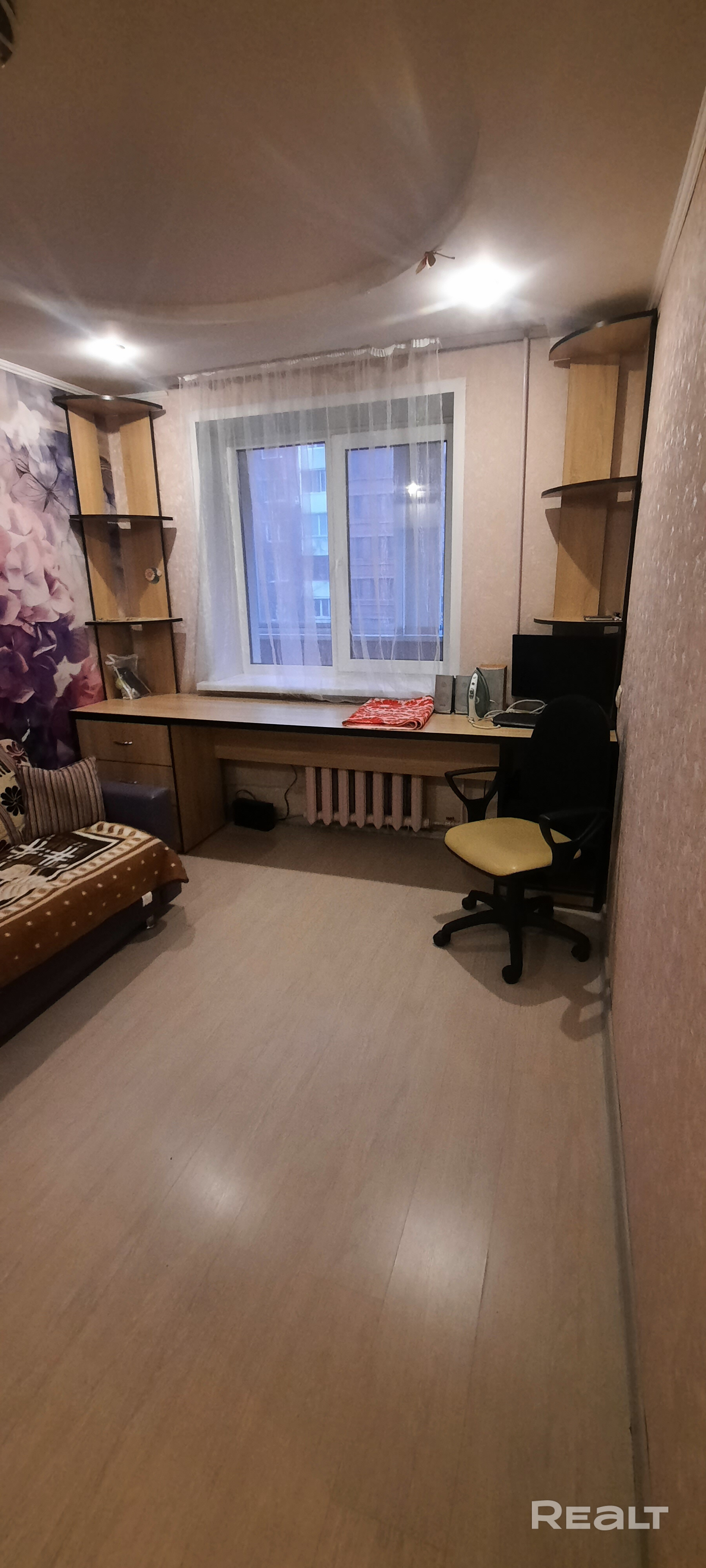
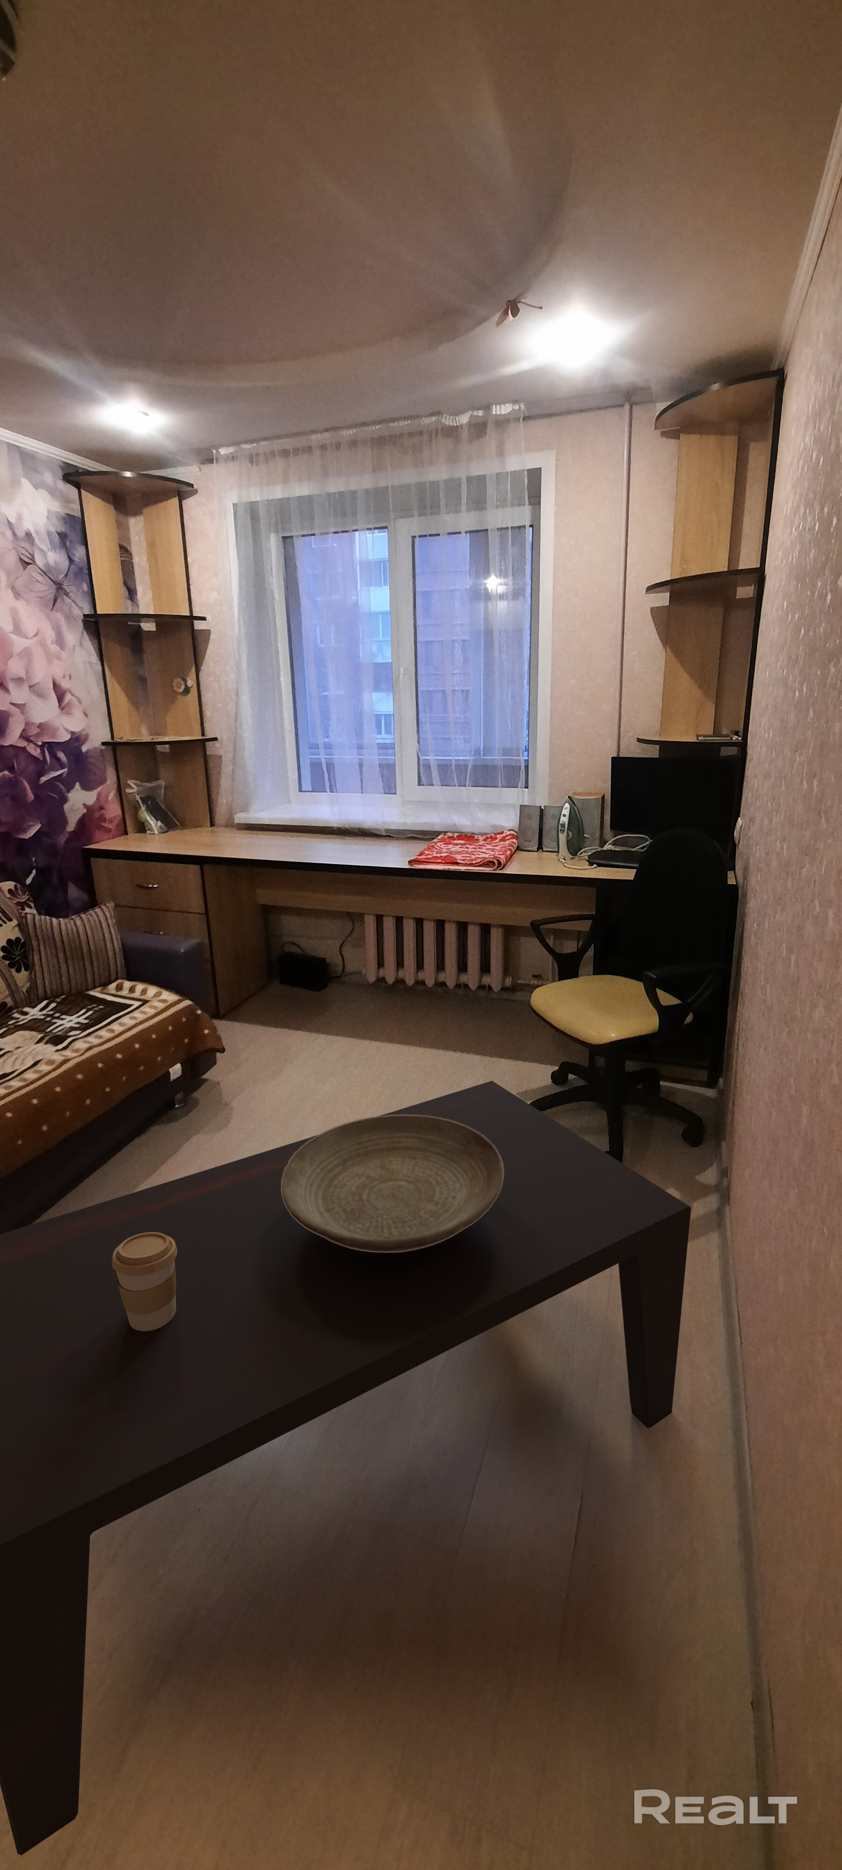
+ coffee cup [112,1232,178,1331]
+ decorative bowl [281,1115,503,1253]
+ coffee table [0,1080,692,1856]
